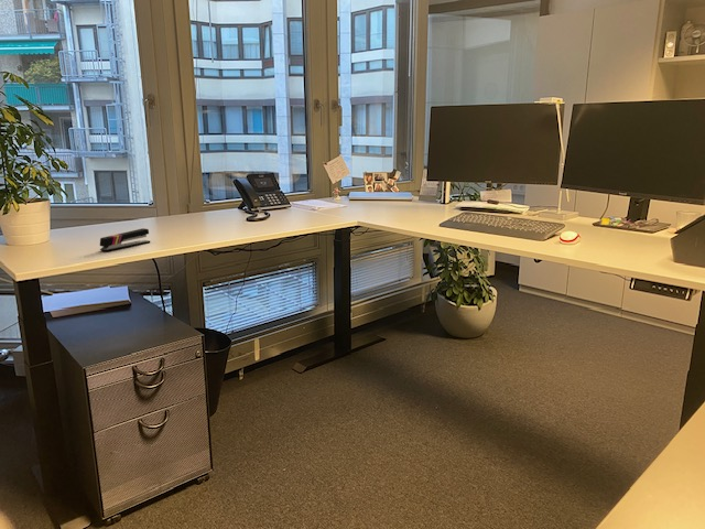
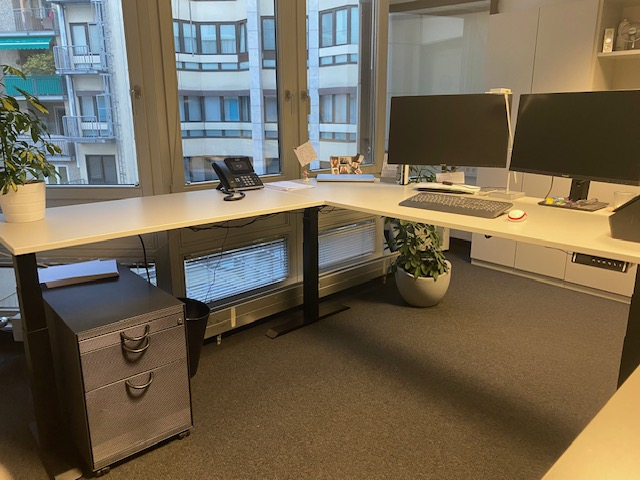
- stapler [99,227,151,252]
